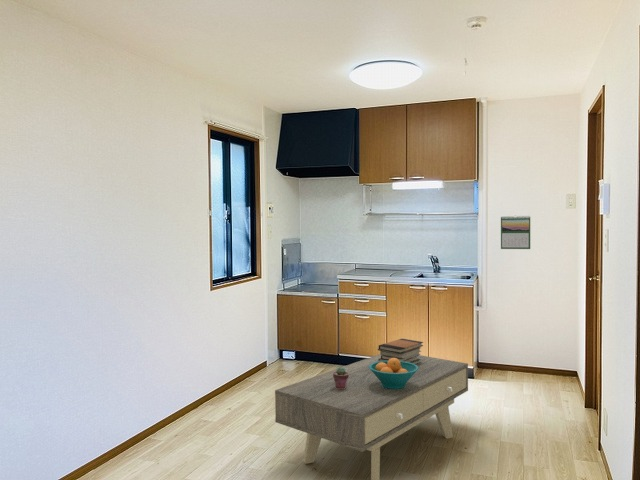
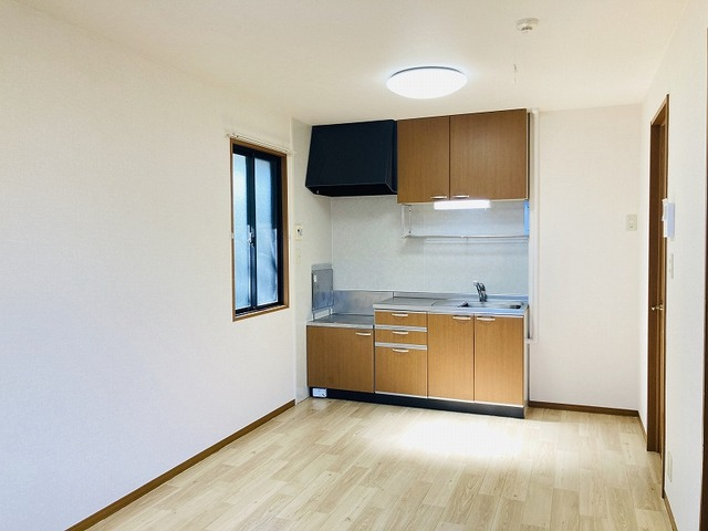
- book stack [377,338,424,365]
- calendar [500,215,531,250]
- fruit bowl [369,358,418,389]
- coffee table [274,353,469,480]
- potted succulent [333,366,349,389]
